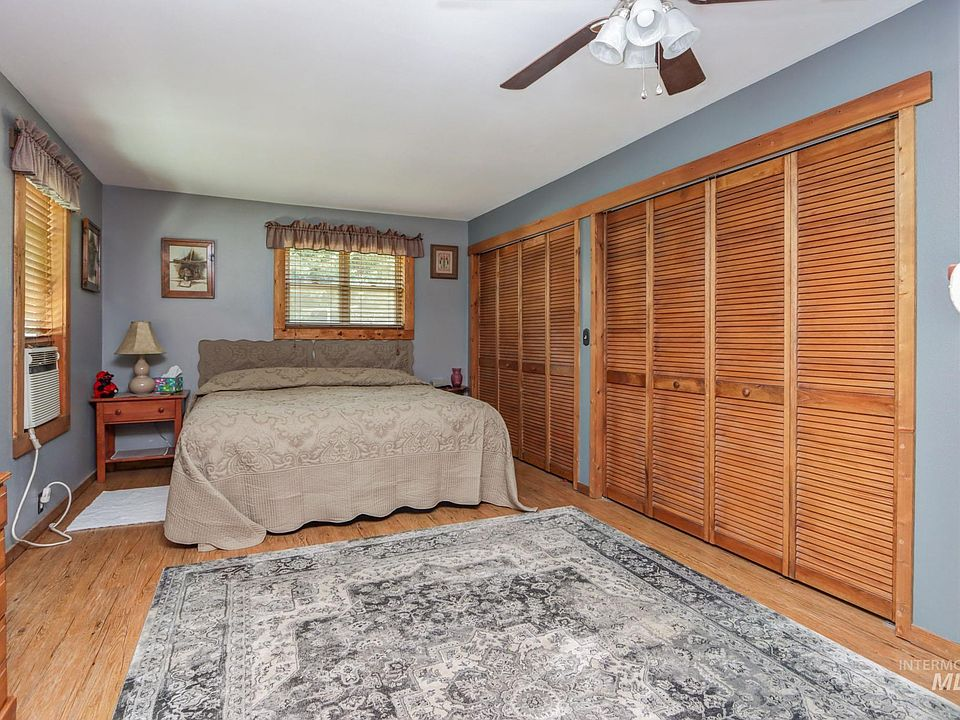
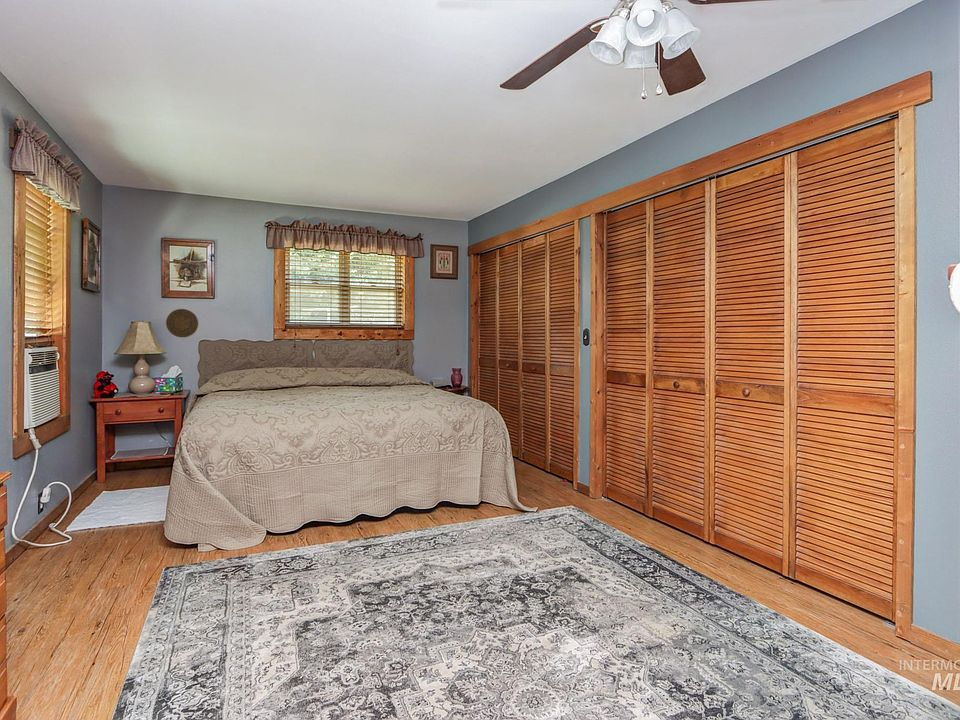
+ decorative plate [165,308,199,338]
